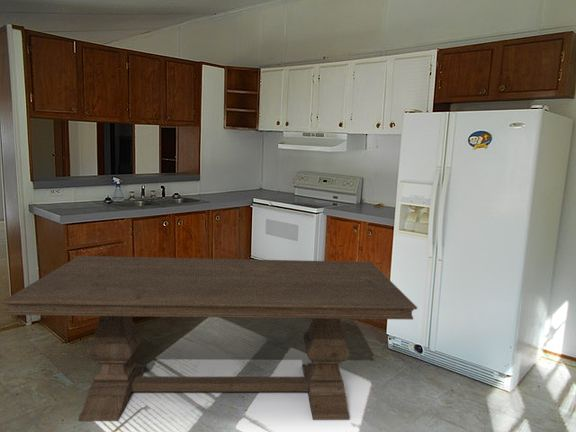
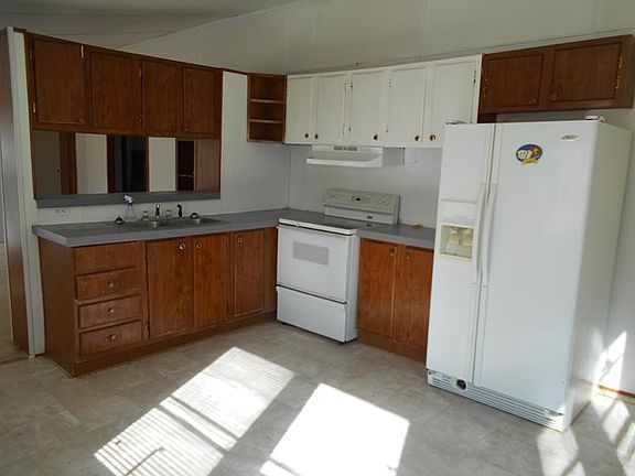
- dining table [1,255,418,422]
